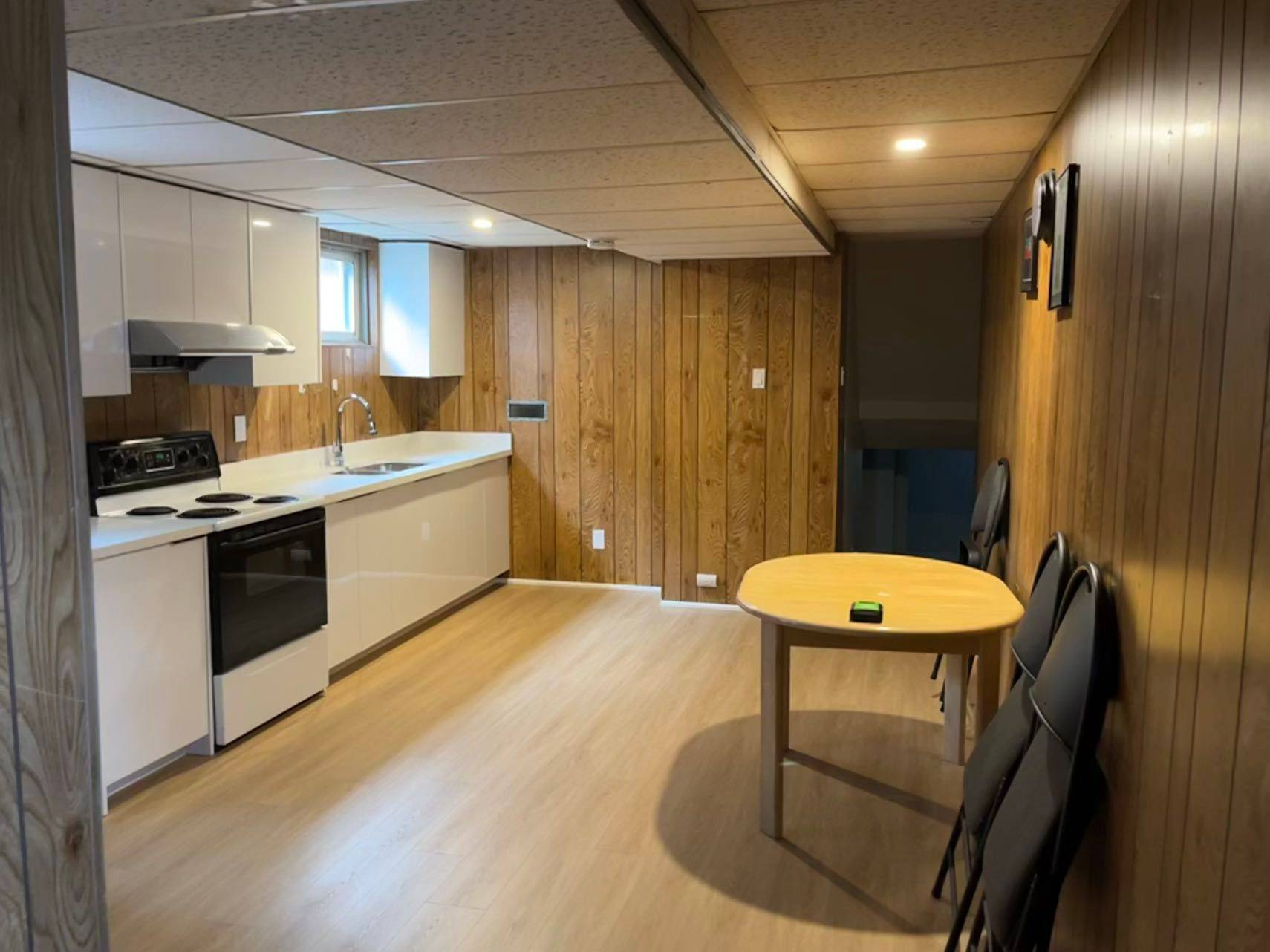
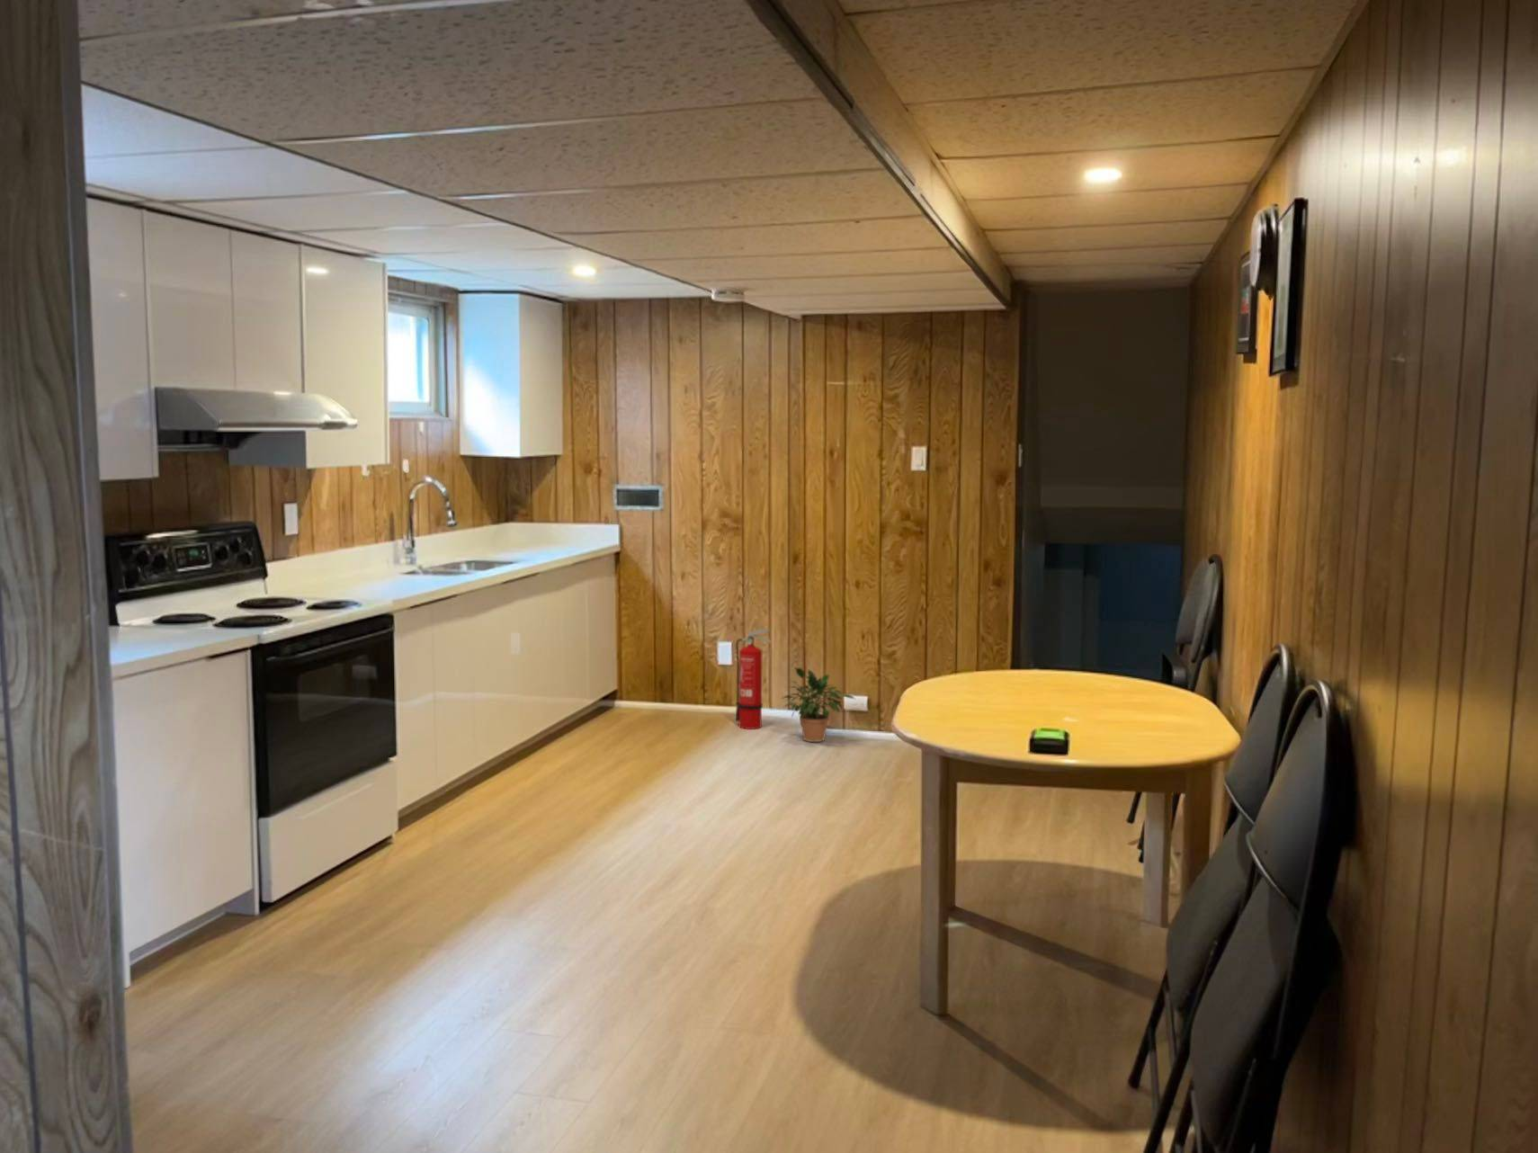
+ fire extinguisher [735,627,773,730]
+ potted plant [777,666,855,742]
